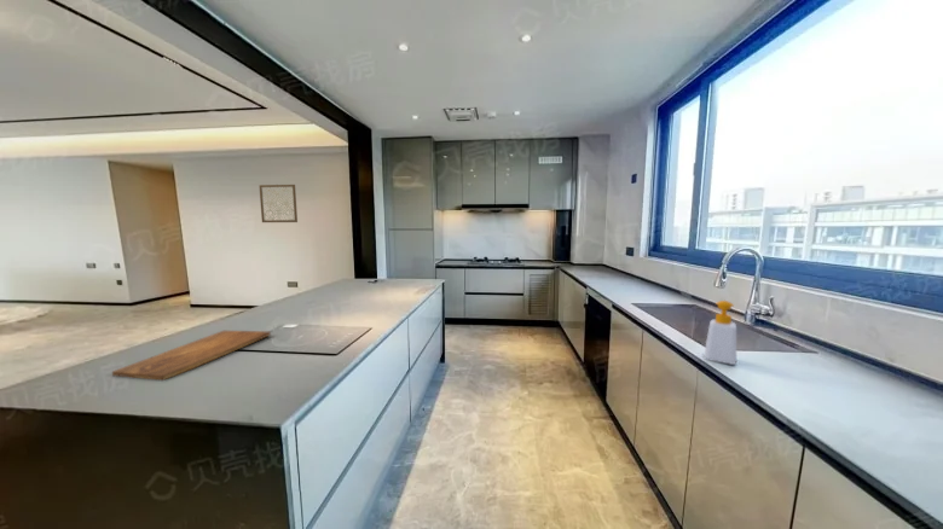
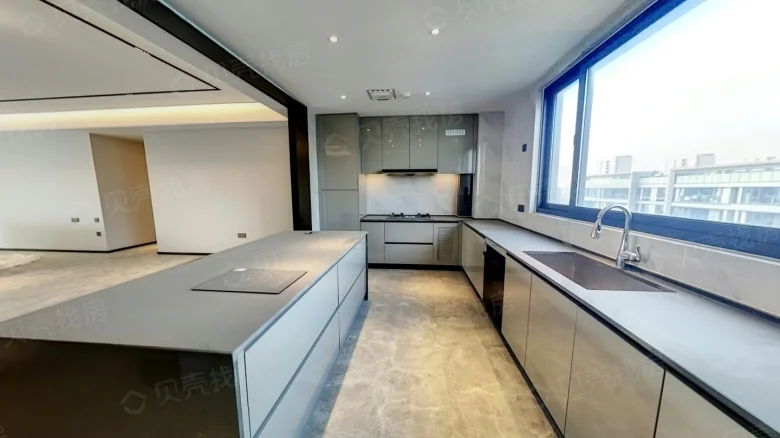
- cutting board [111,330,272,382]
- wall art [258,184,299,223]
- soap bottle [702,300,737,366]
